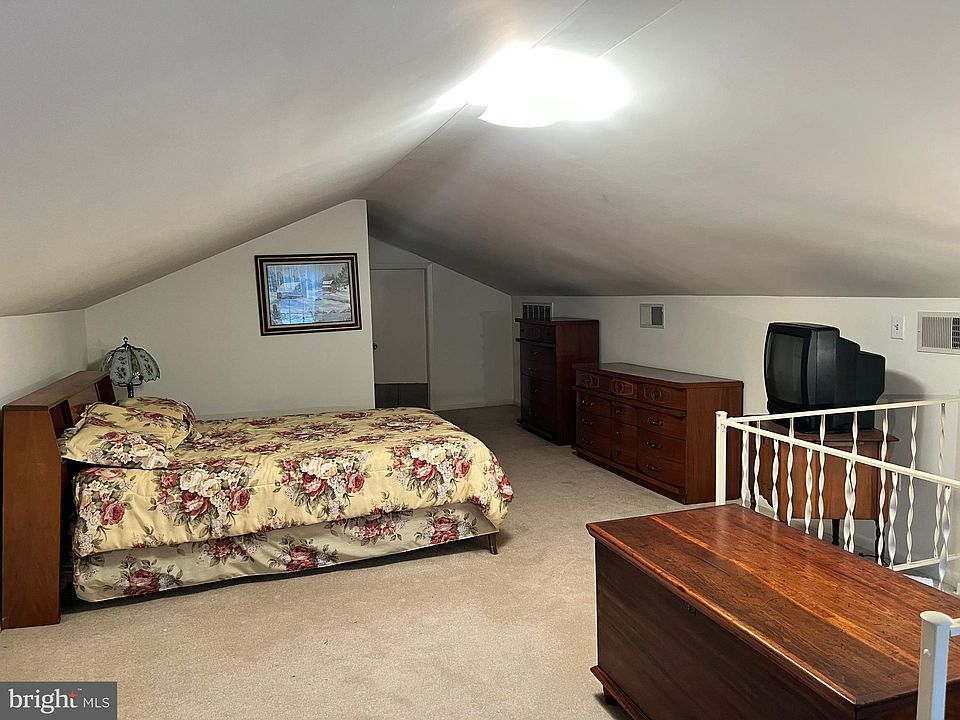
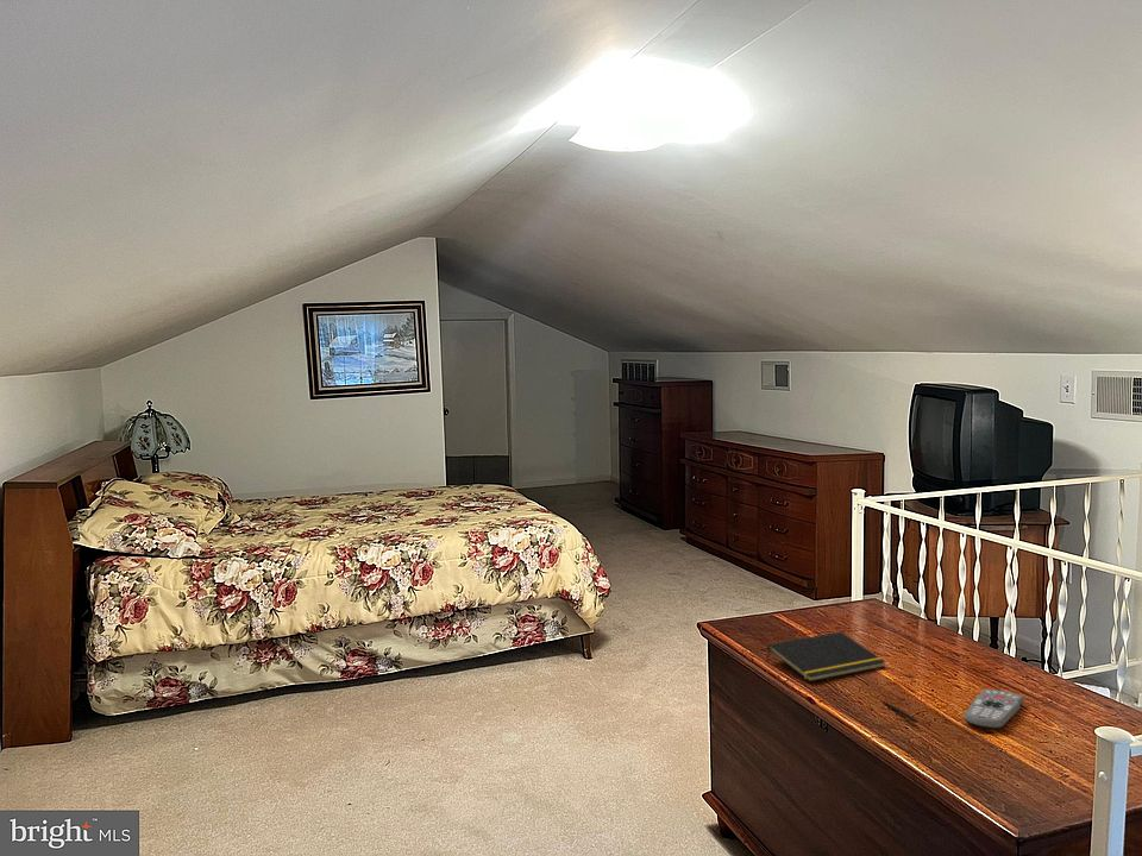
+ remote control [964,688,1025,730]
+ pen [880,699,918,724]
+ notepad [766,631,886,682]
